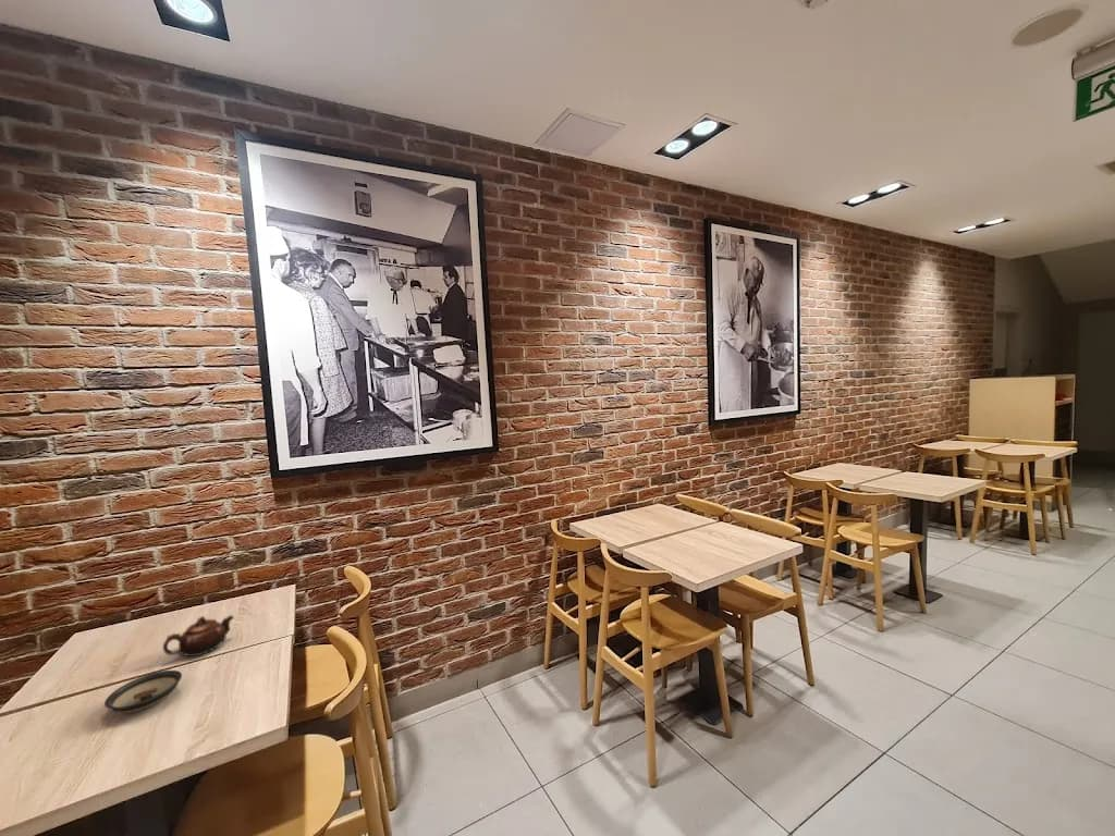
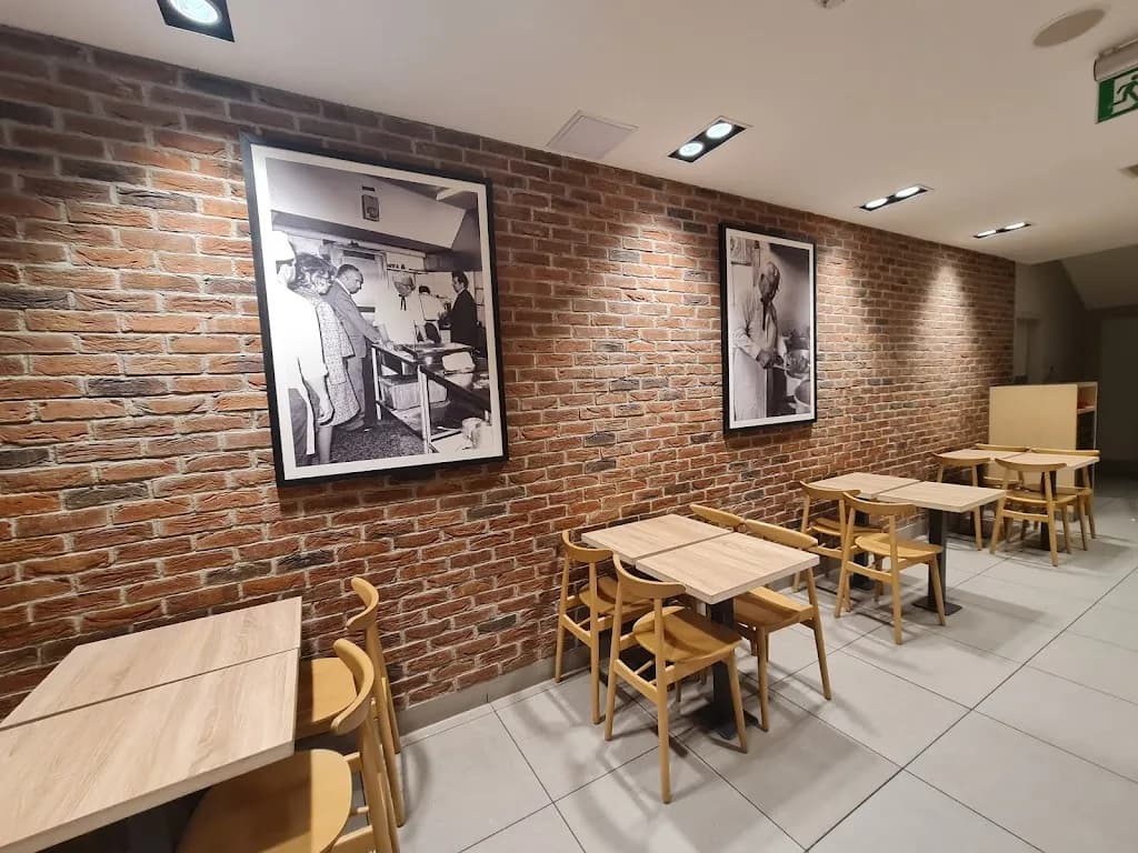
- teapot [162,614,235,657]
- saucer [103,669,183,714]
